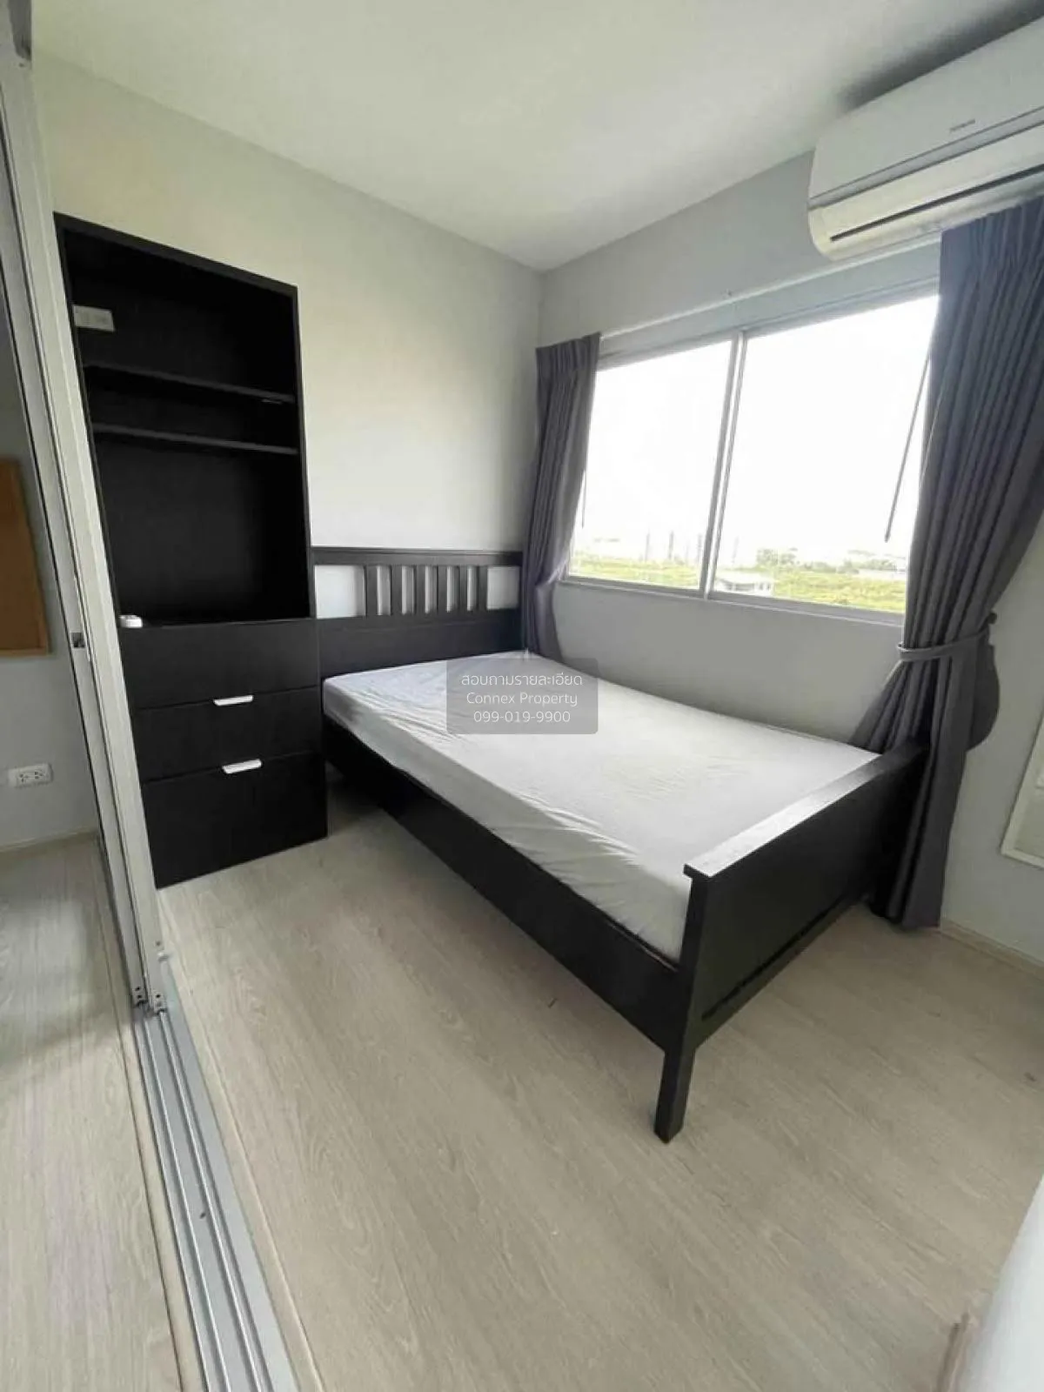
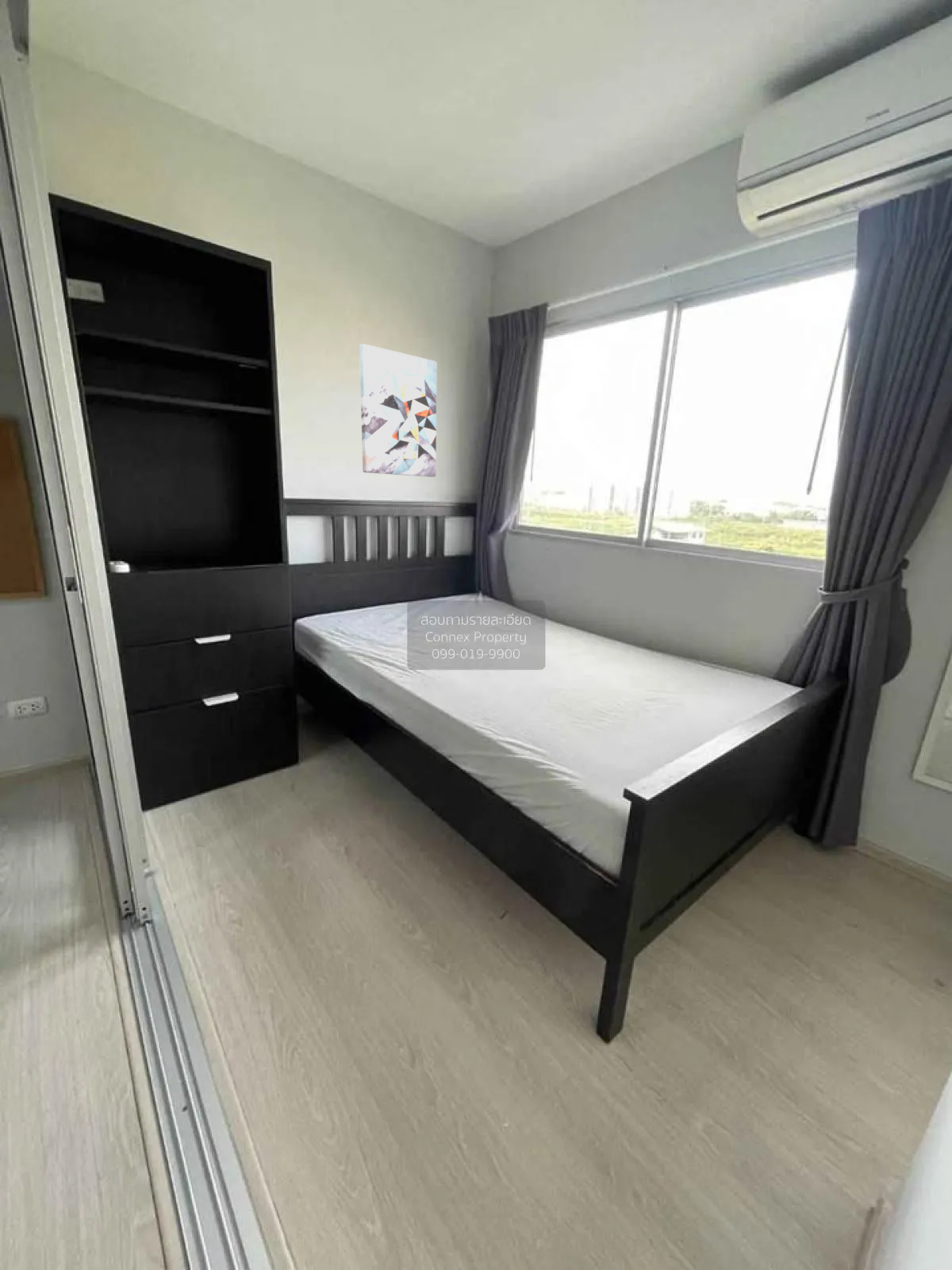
+ wall art [359,343,437,478]
